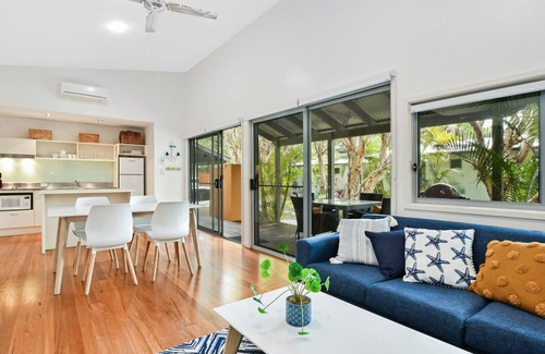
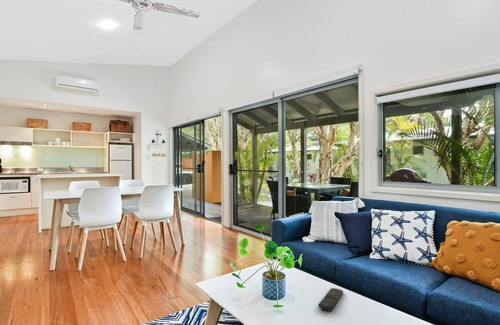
+ remote control [318,287,344,312]
